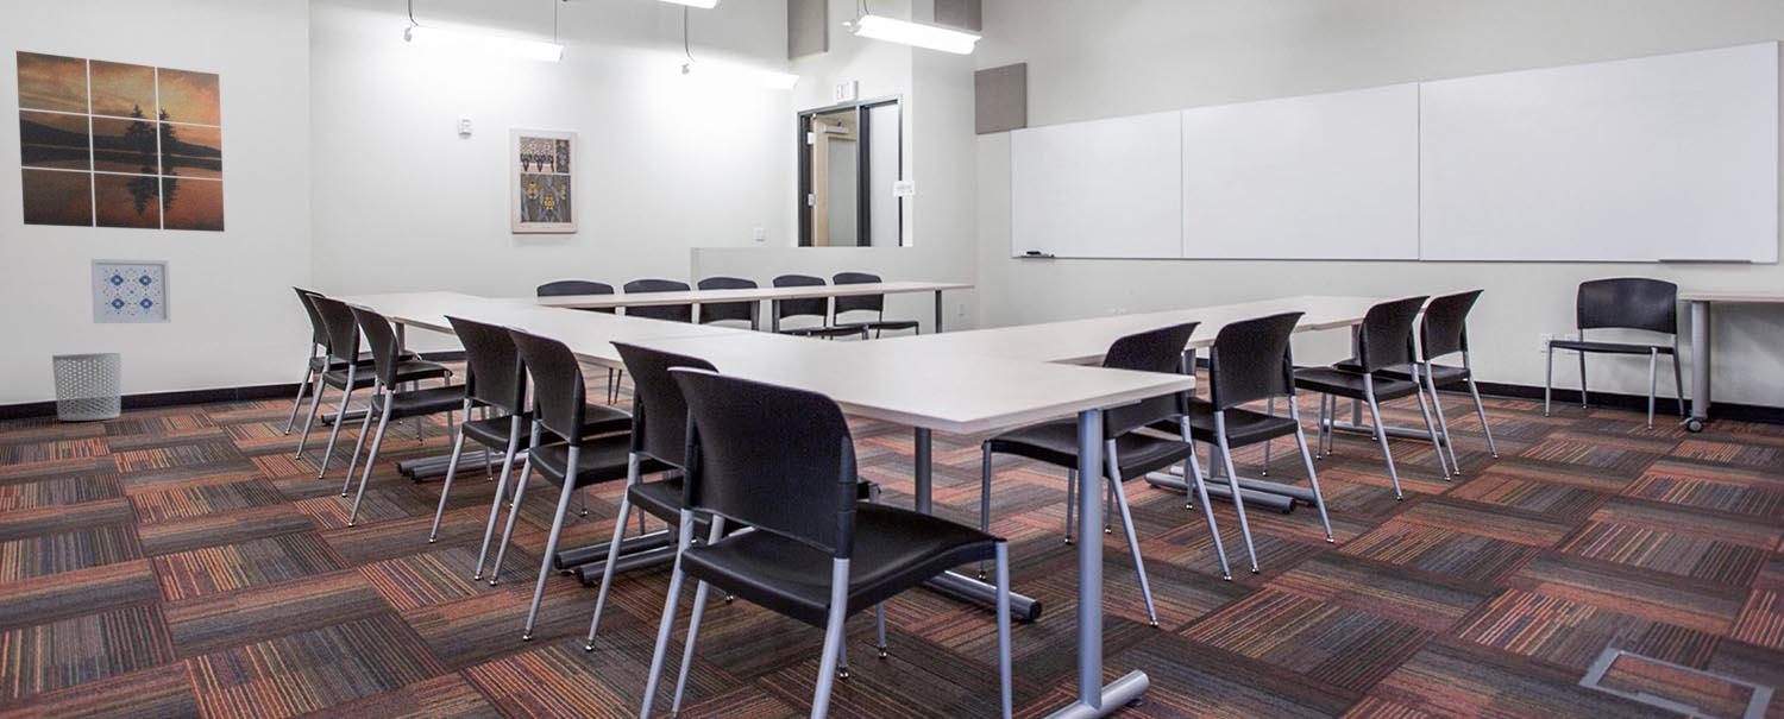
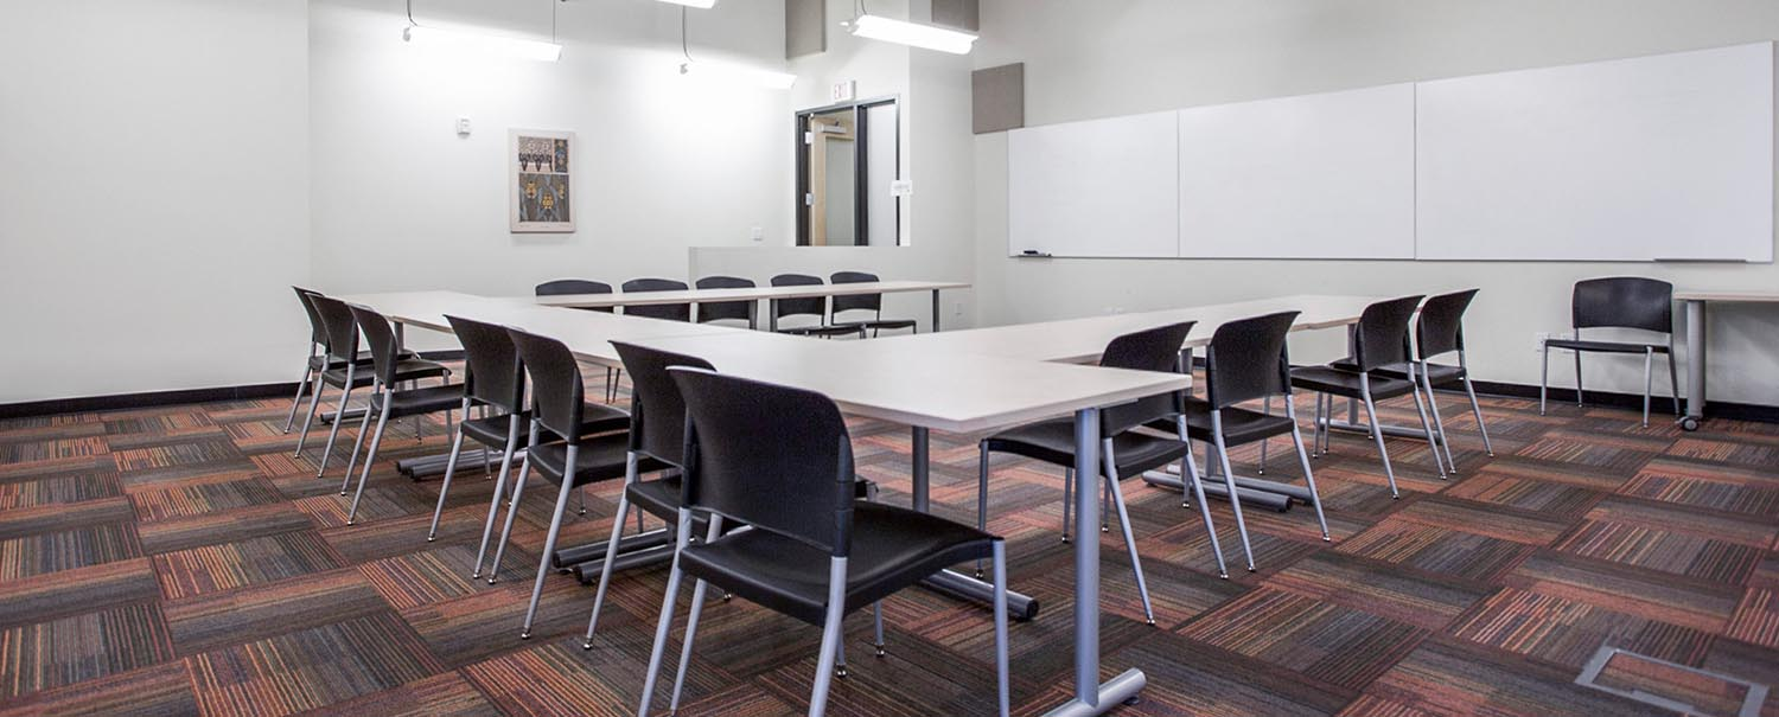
- wall art [90,258,172,324]
- waste bin [51,353,123,422]
- wall art [15,50,226,233]
